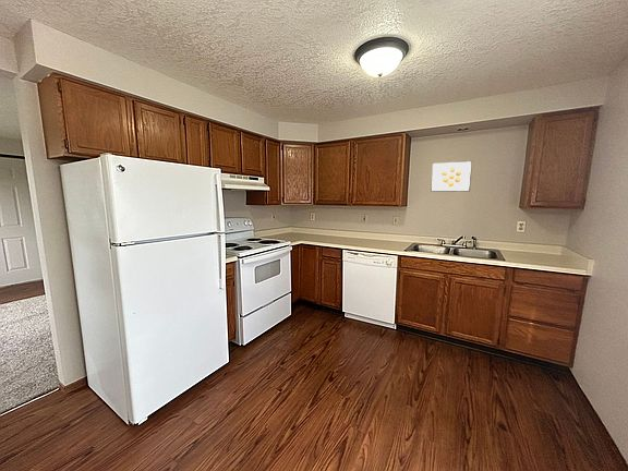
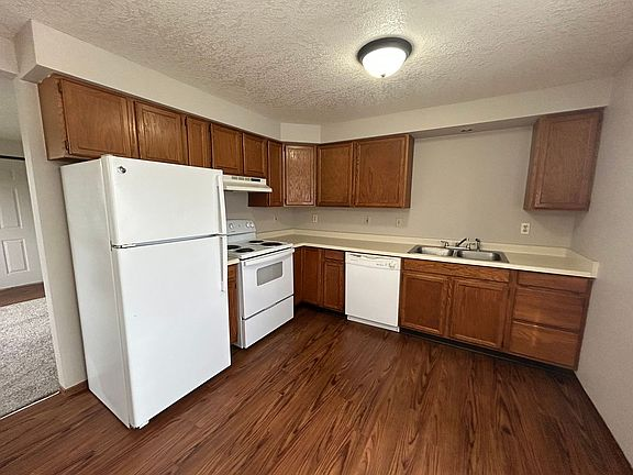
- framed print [430,159,473,193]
